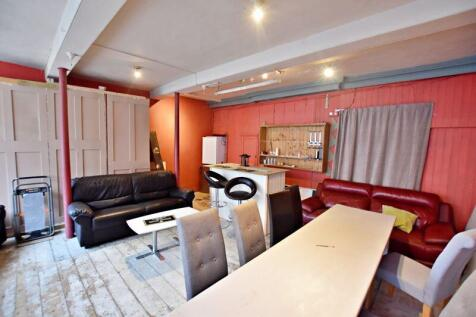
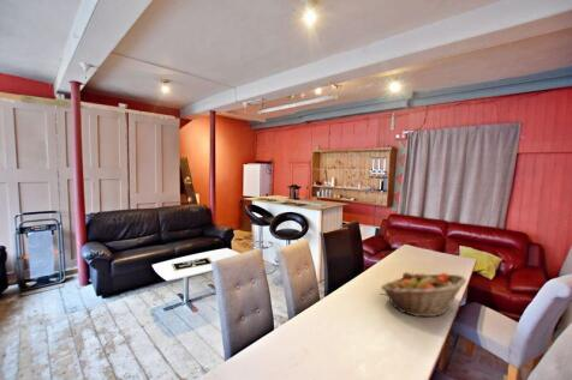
+ fruit basket [380,271,467,318]
